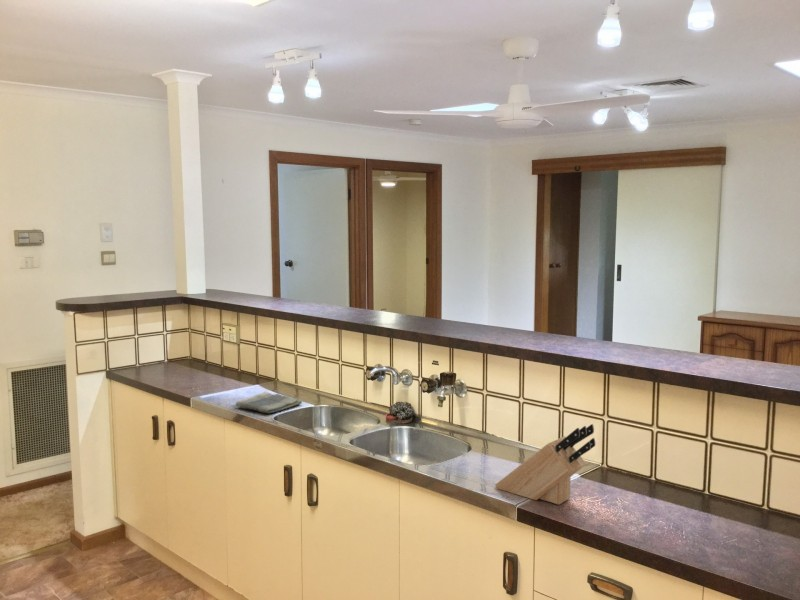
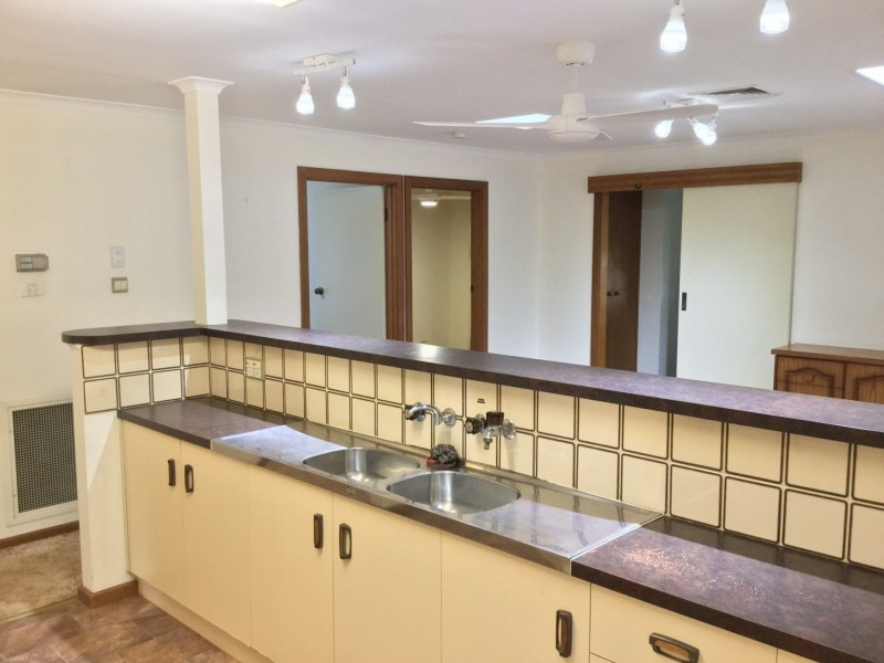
- dish towel [234,391,303,414]
- knife block [494,423,596,506]
